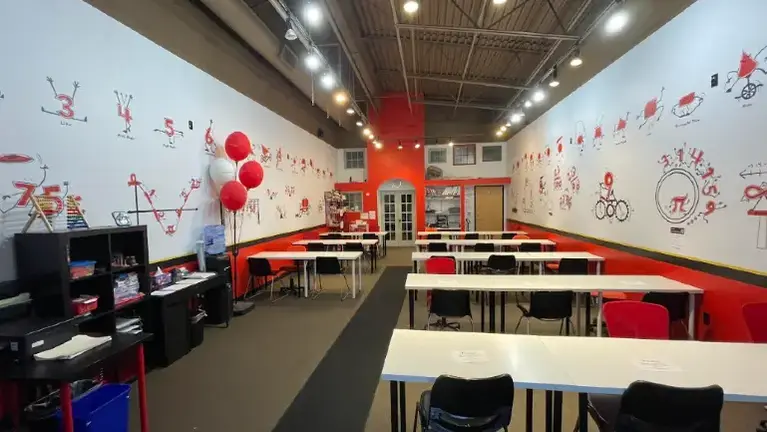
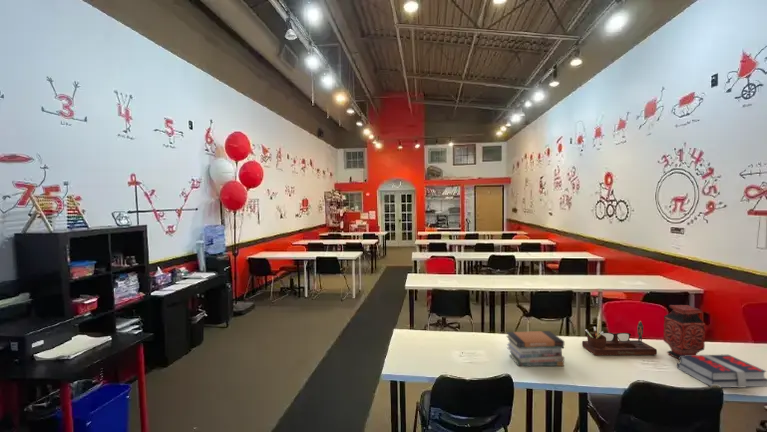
+ vase [662,304,706,360]
+ desk organizer [581,320,658,357]
+ book stack [505,330,565,367]
+ book [676,354,767,389]
